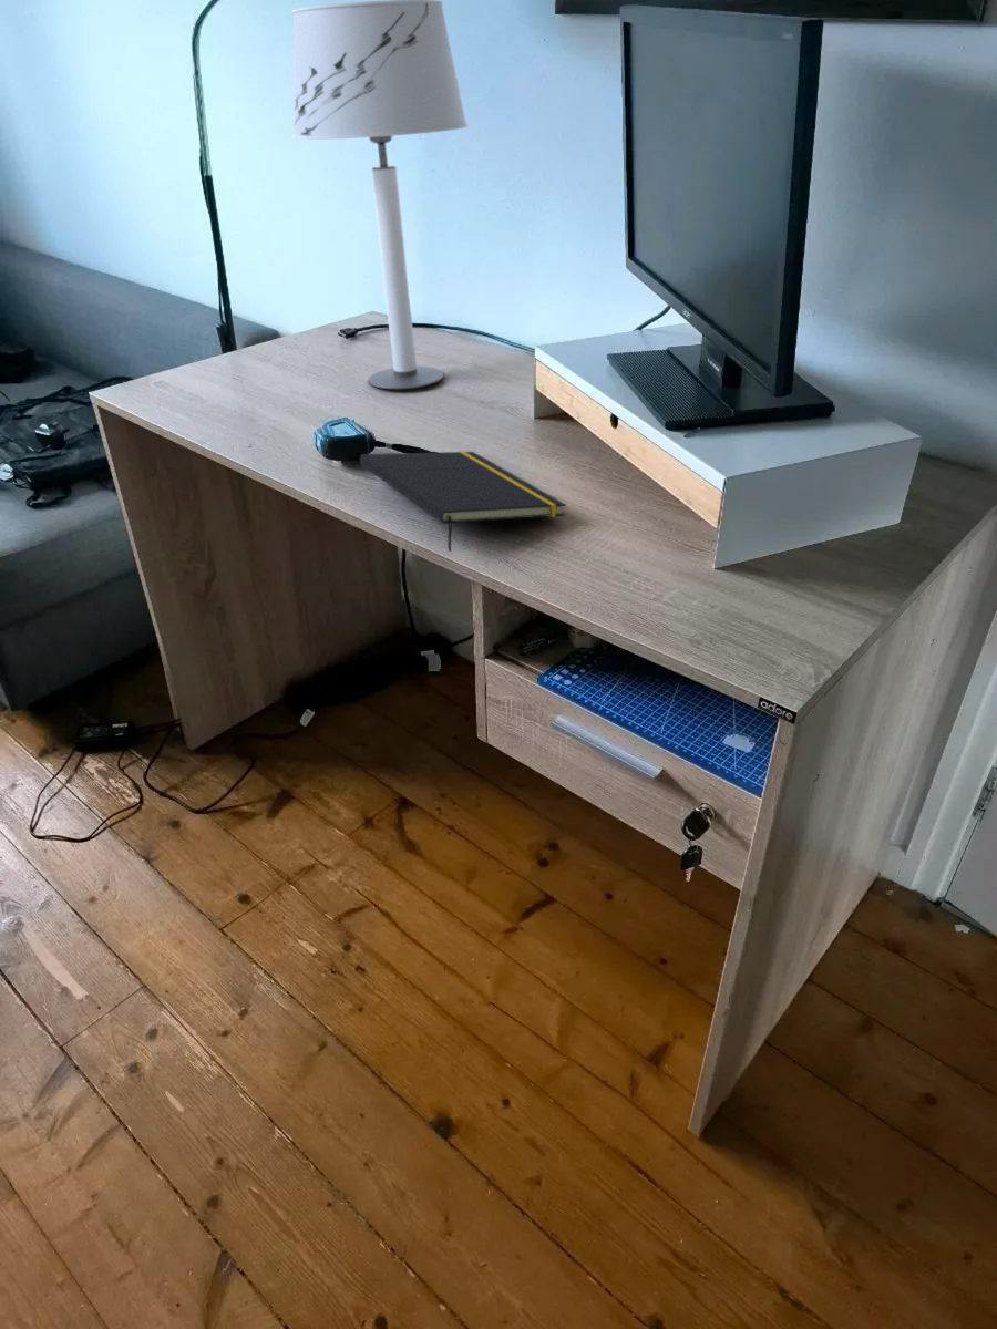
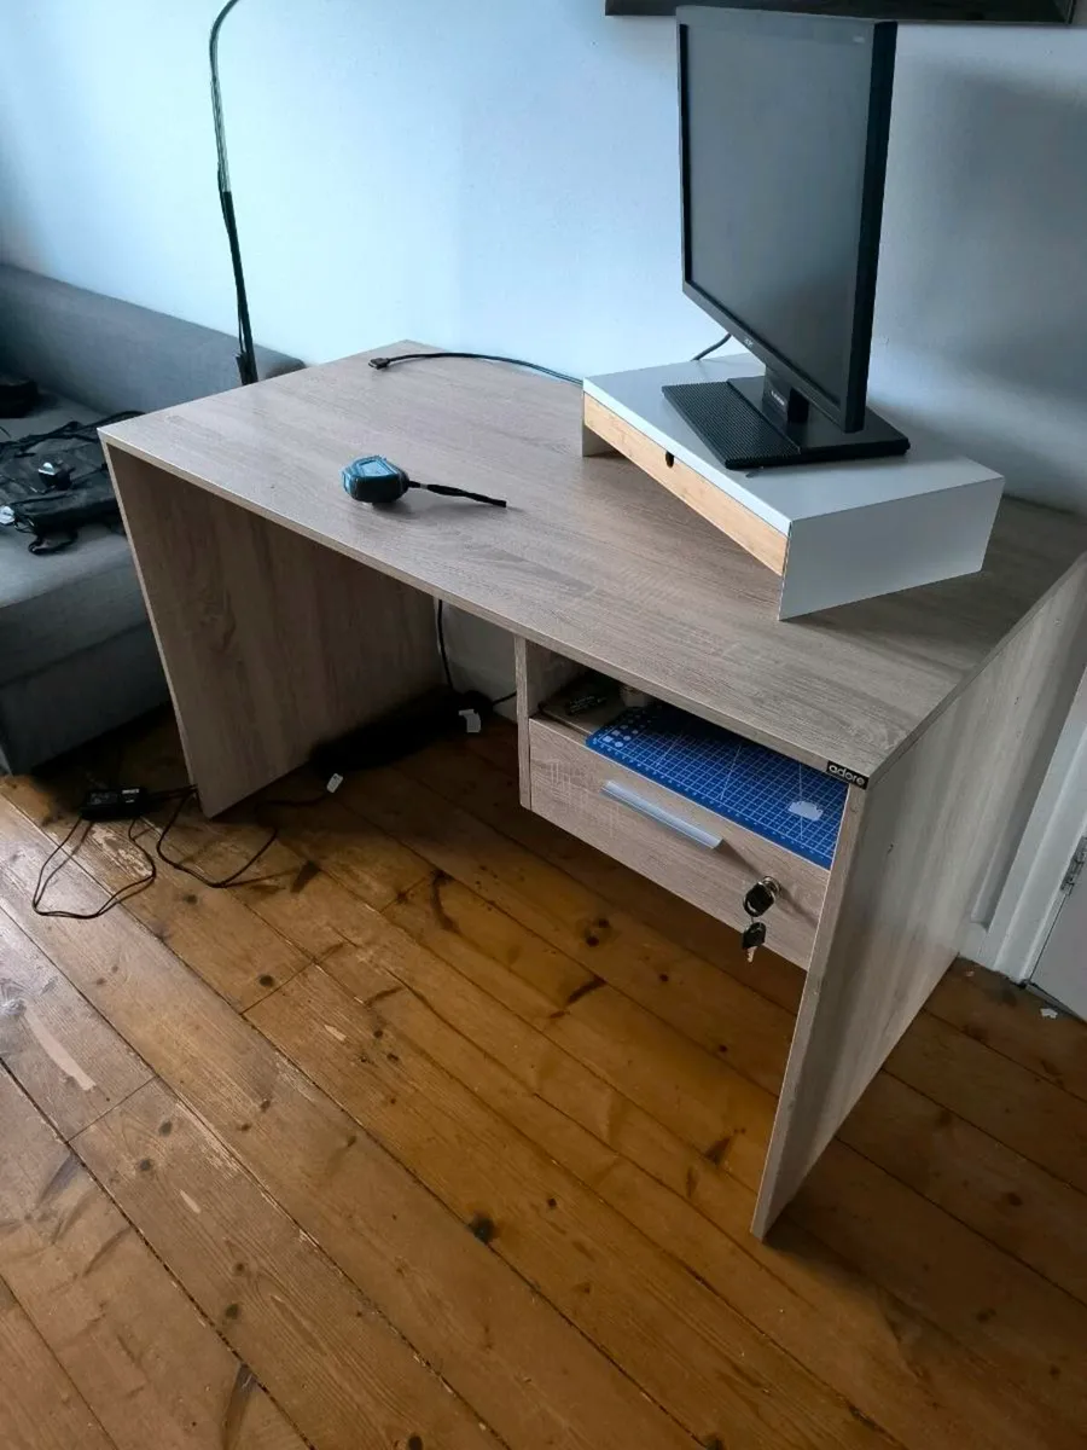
- table lamp [291,0,469,390]
- notepad [359,451,567,553]
